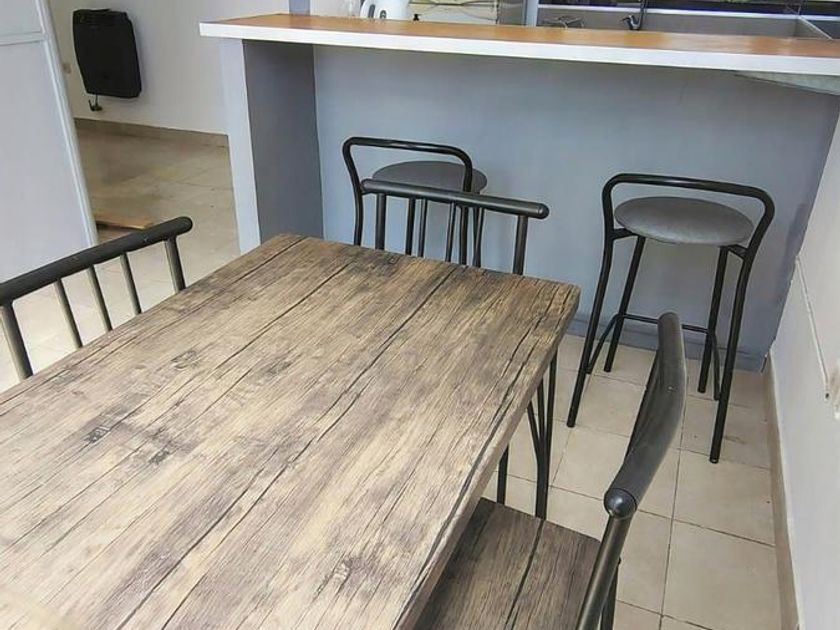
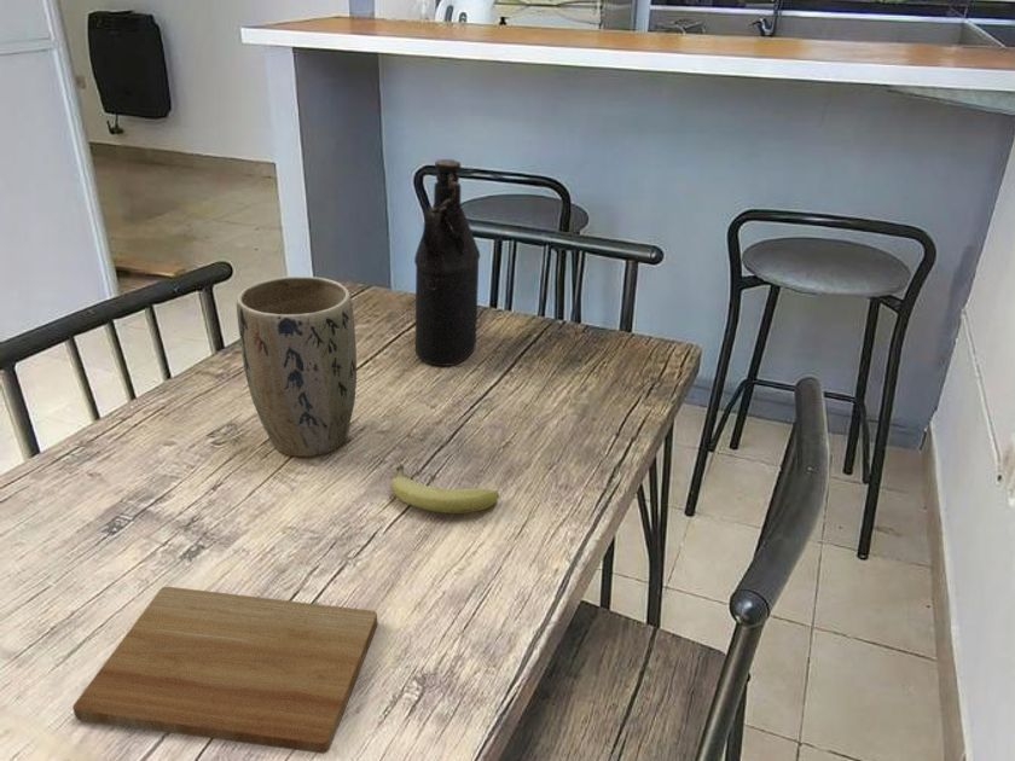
+ cutting board [71,586,378,755]
+ plant pot [236,275,358,458]
+ bottle [413,158,481,367]
+ fruit [389,463,500,515]
